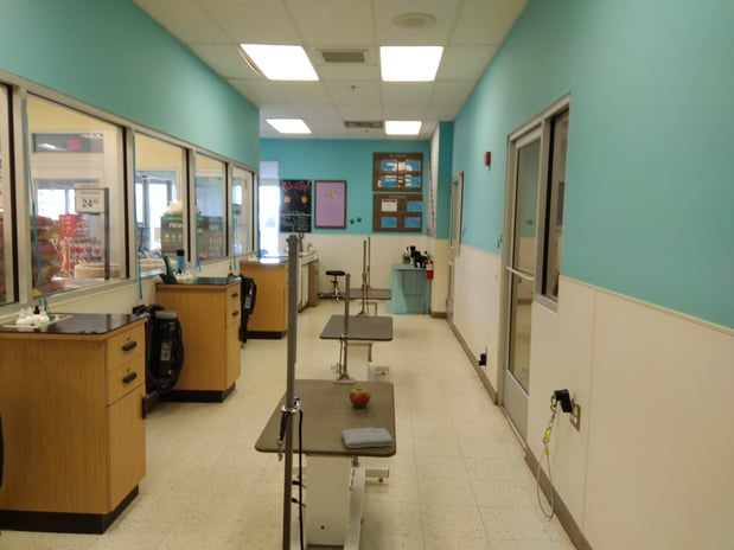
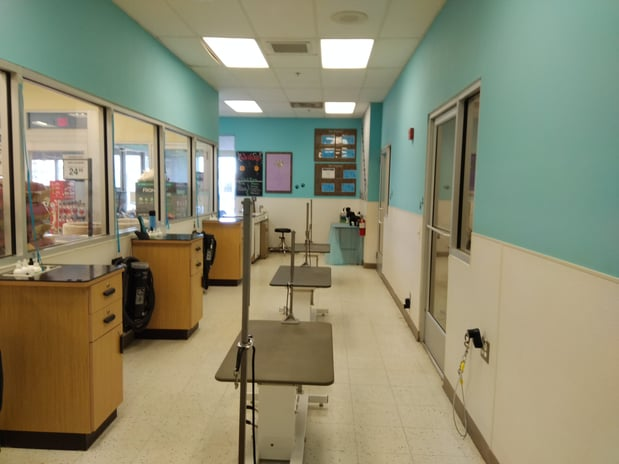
- washcloth [340,427,395,449]
- apple [349,386,372,409]
